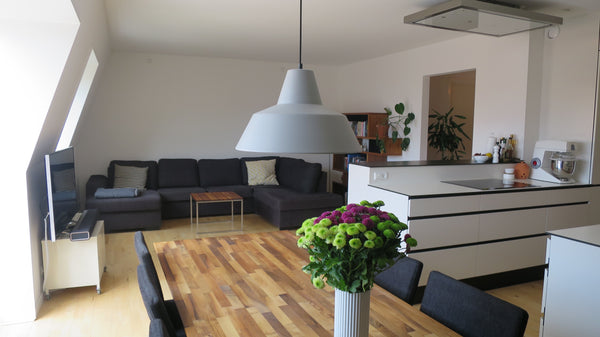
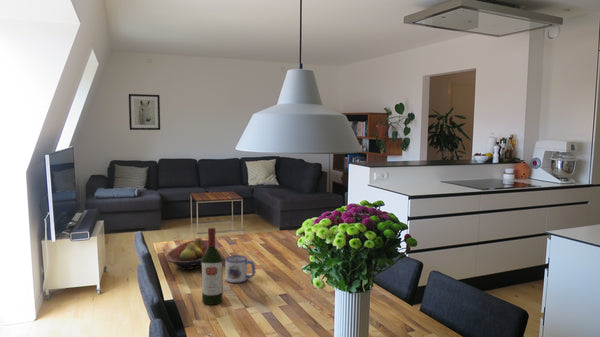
+ fruit bowl [165,237,220,271]
+ wine bottle [201,227,223,306]
+ wall art [128,93,161,131]
+ mug [224,254,256,284]
